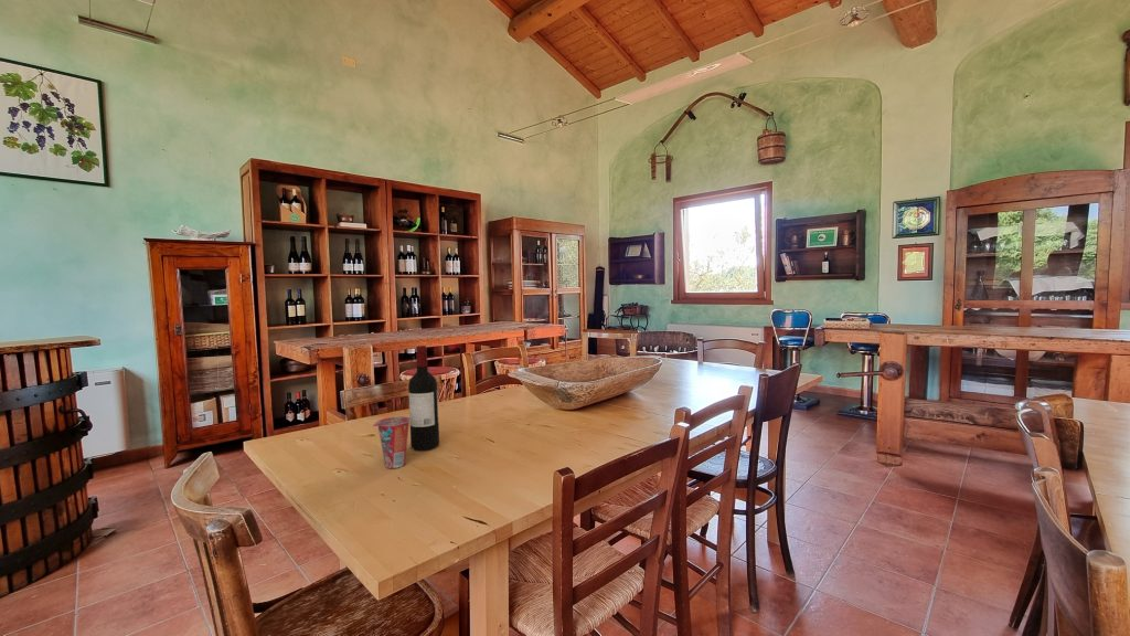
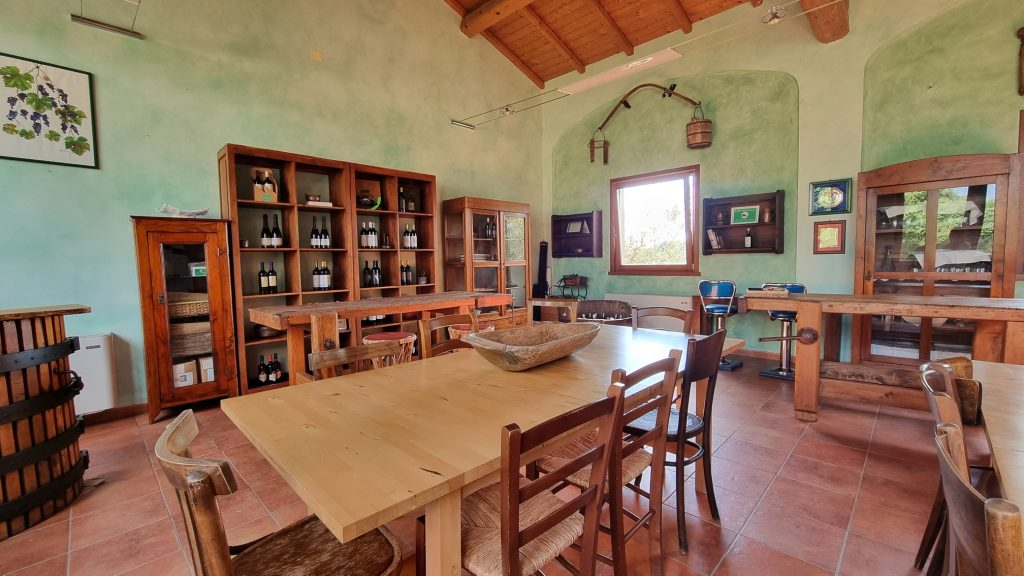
- wine bottle [407,344,440,452]
- cup [372,415,411,469]
